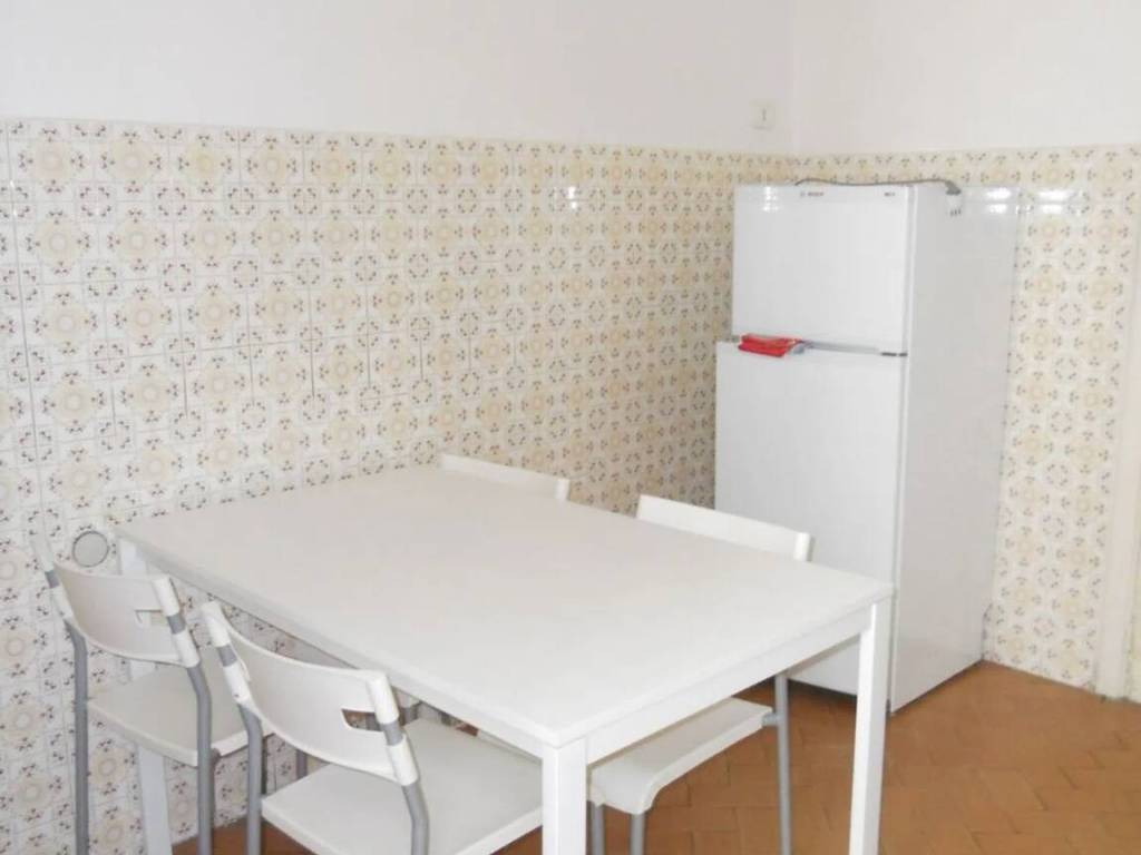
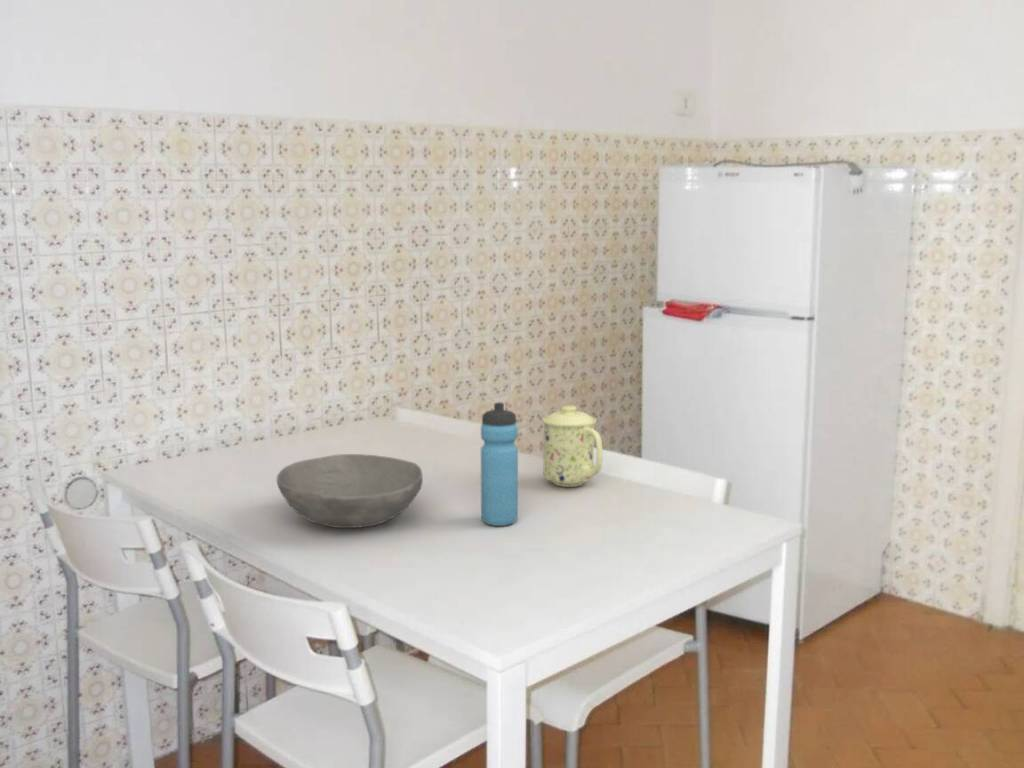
+ water bottle [480,401,519,527]
+ mug [541,404,604,488]
+ bowl [276,453,424,529]
